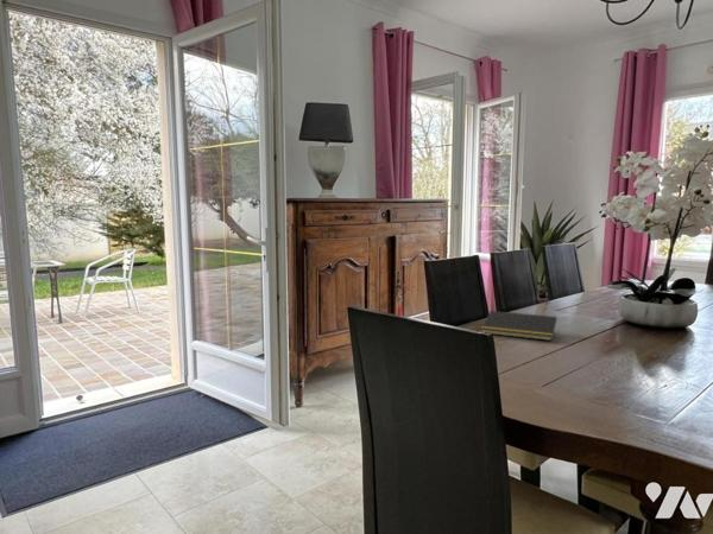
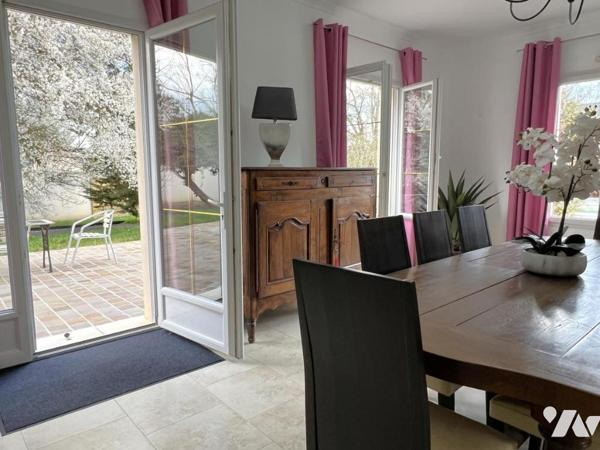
- notepad [479,310,557,342]
